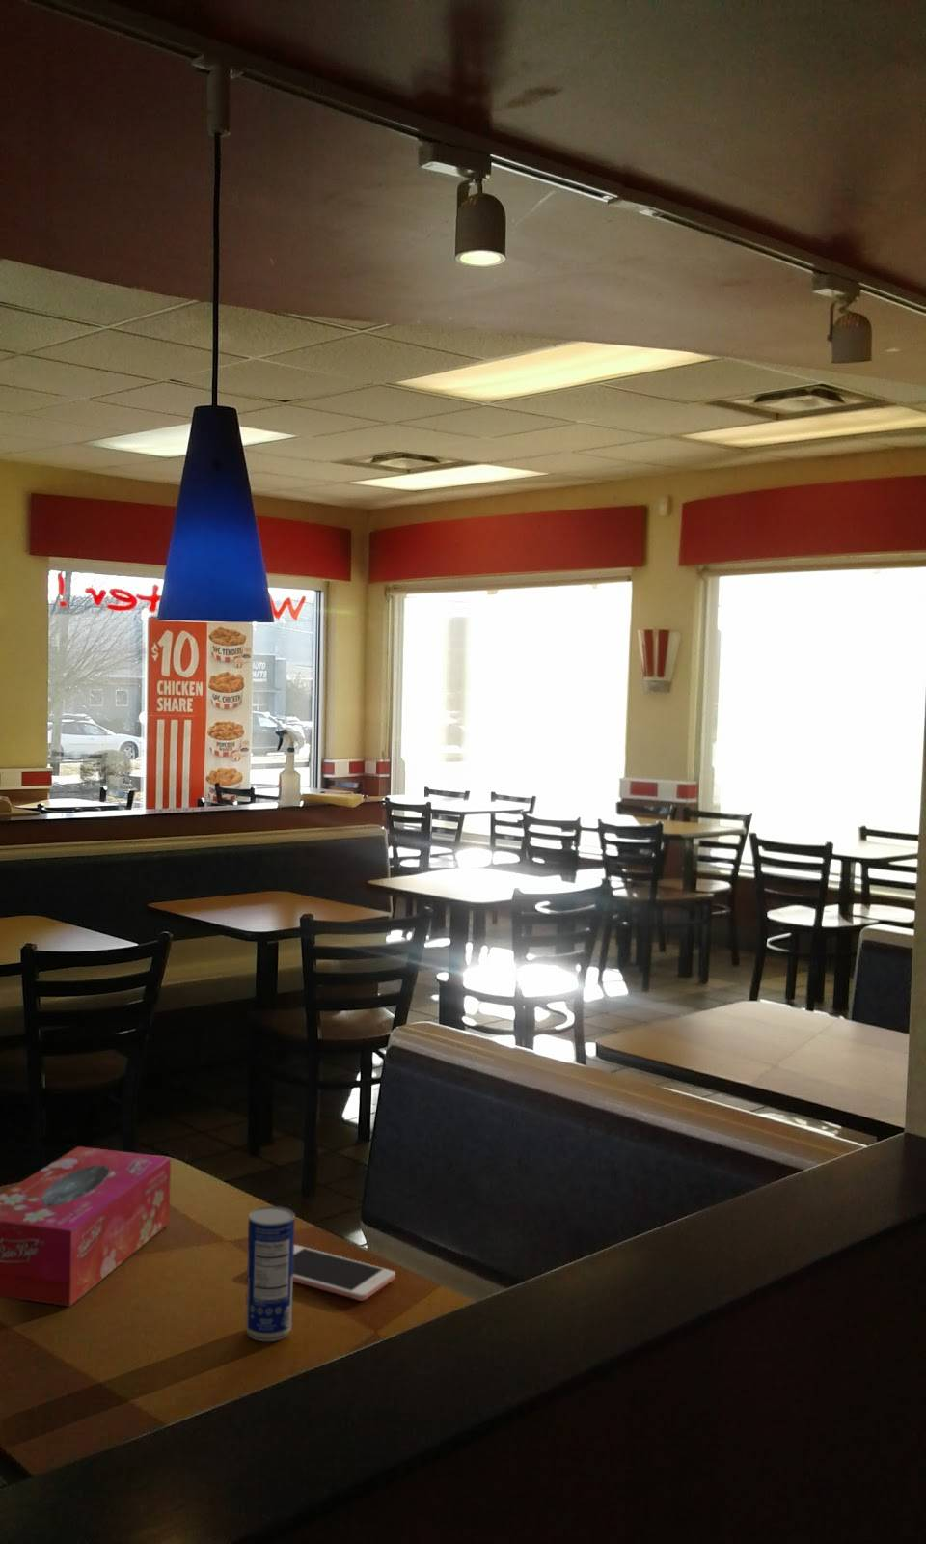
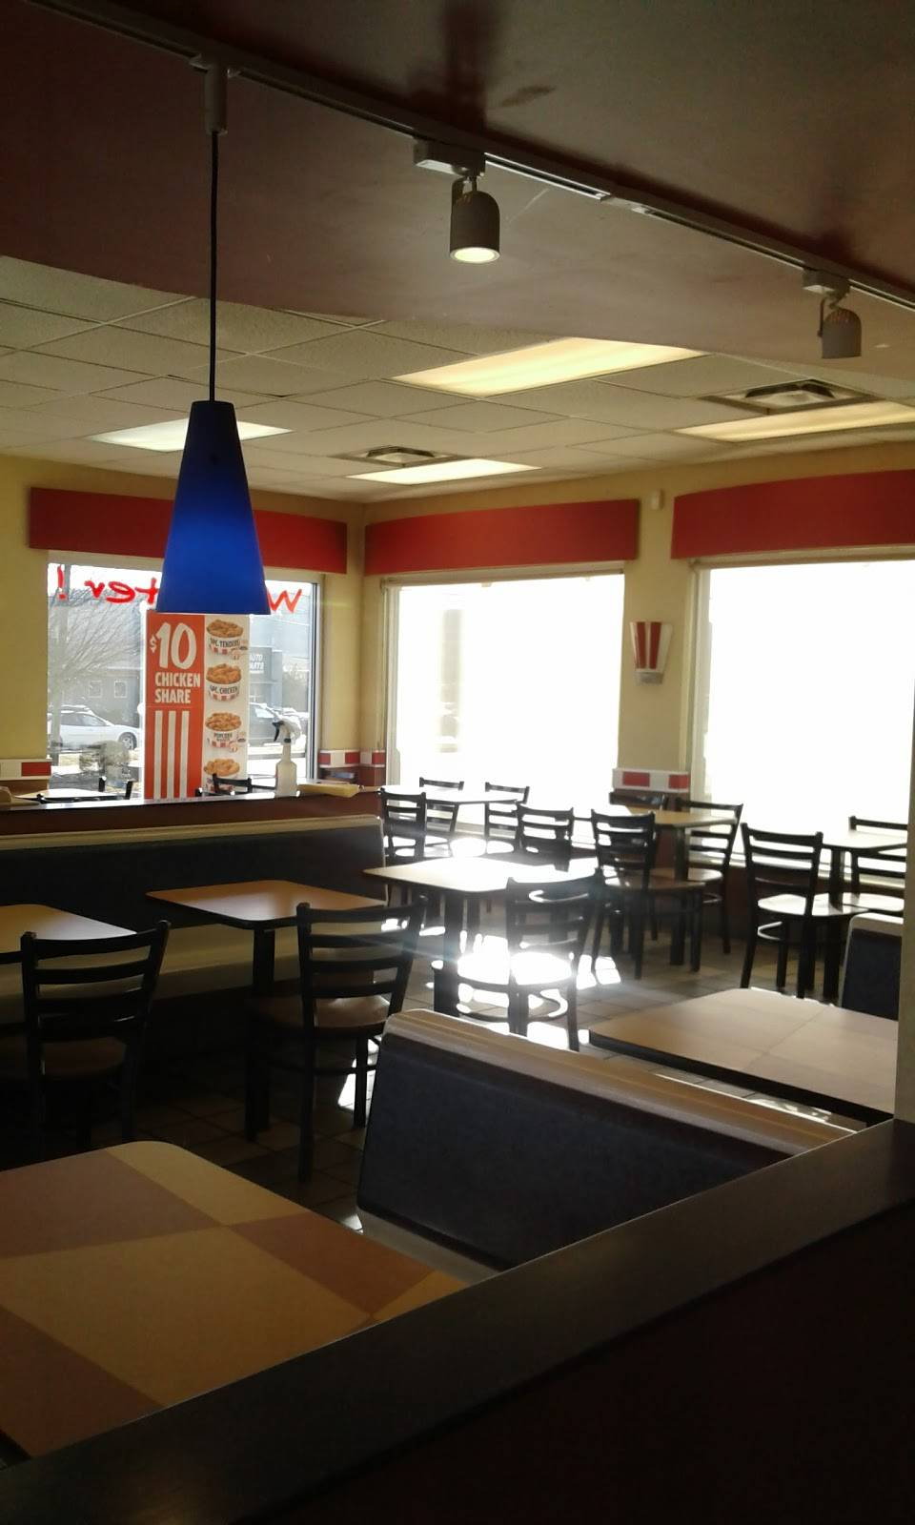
- cell phone [293,1244,397,1301]
- beverage can [245,1205,297,1342]
- tissue box [0,1146,172,1308]
